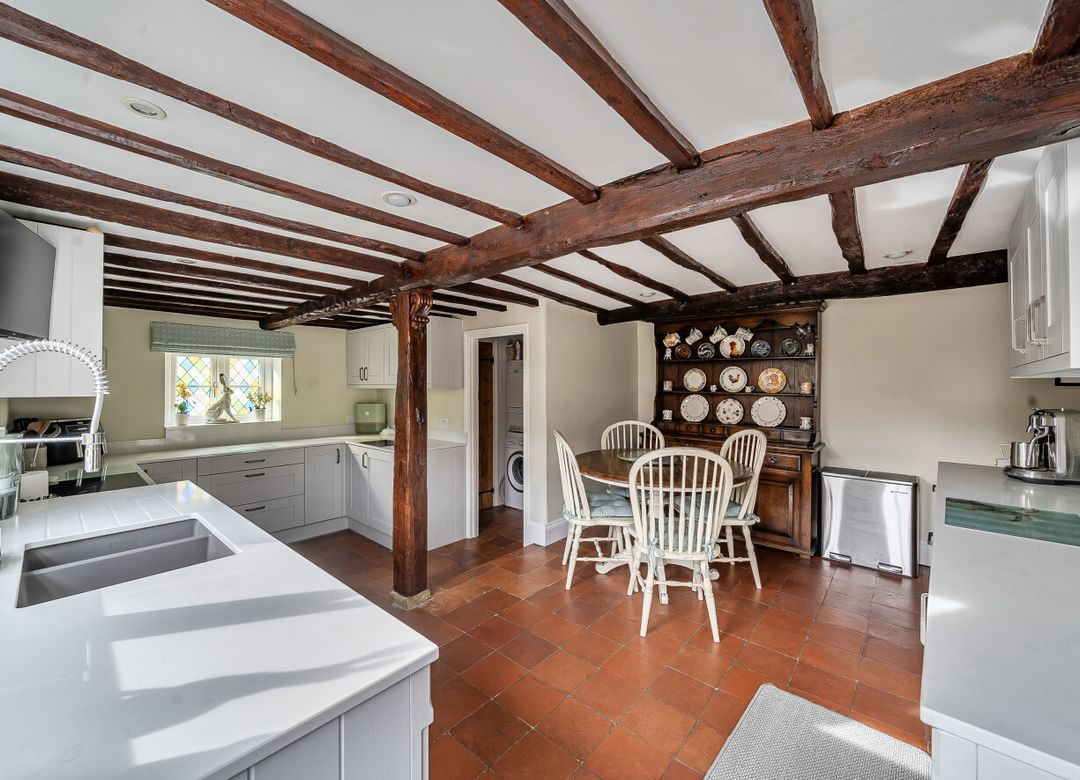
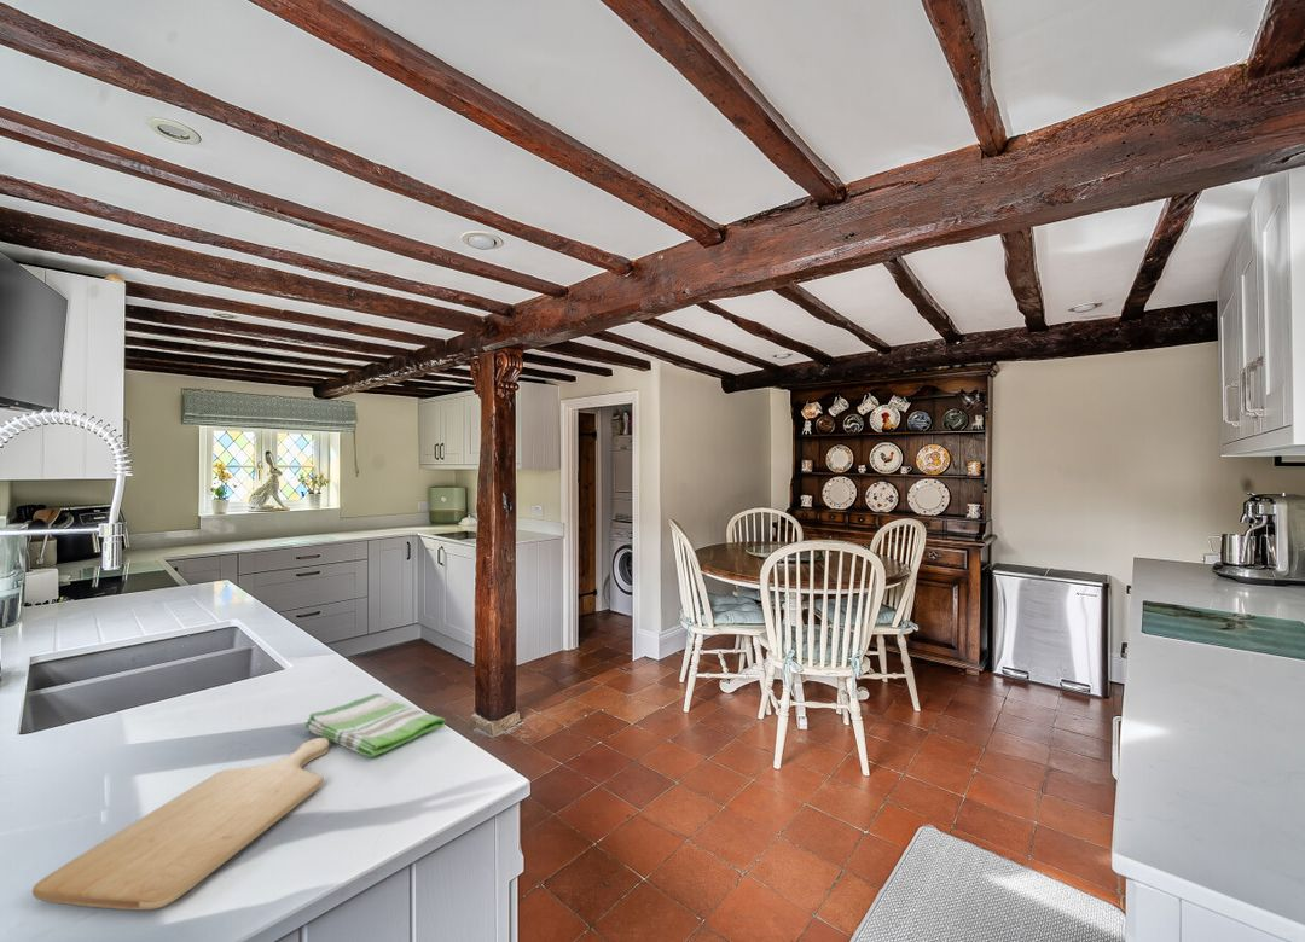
+ chopping board [31,737,330,911]
+ dish towel [303,692,447,758]
